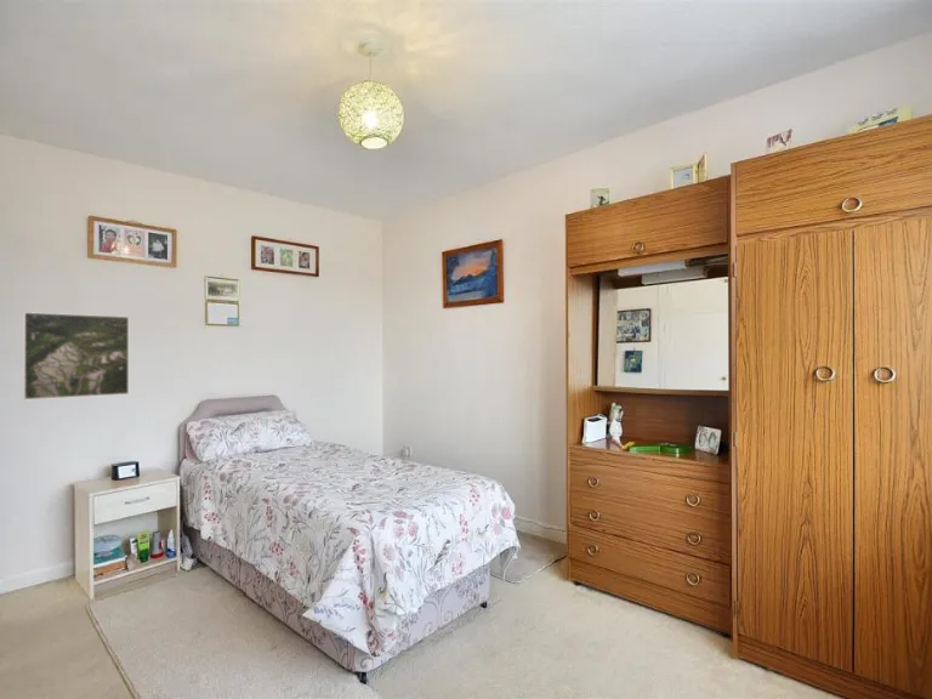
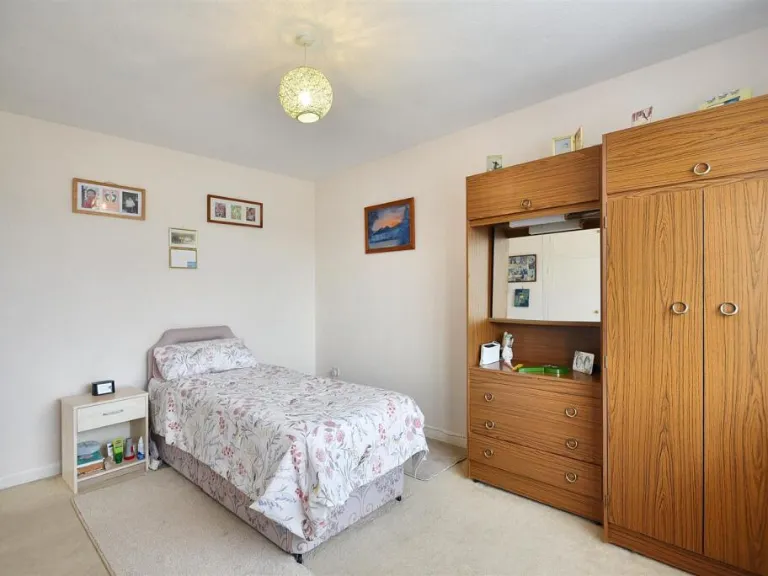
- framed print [22,311,130,400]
